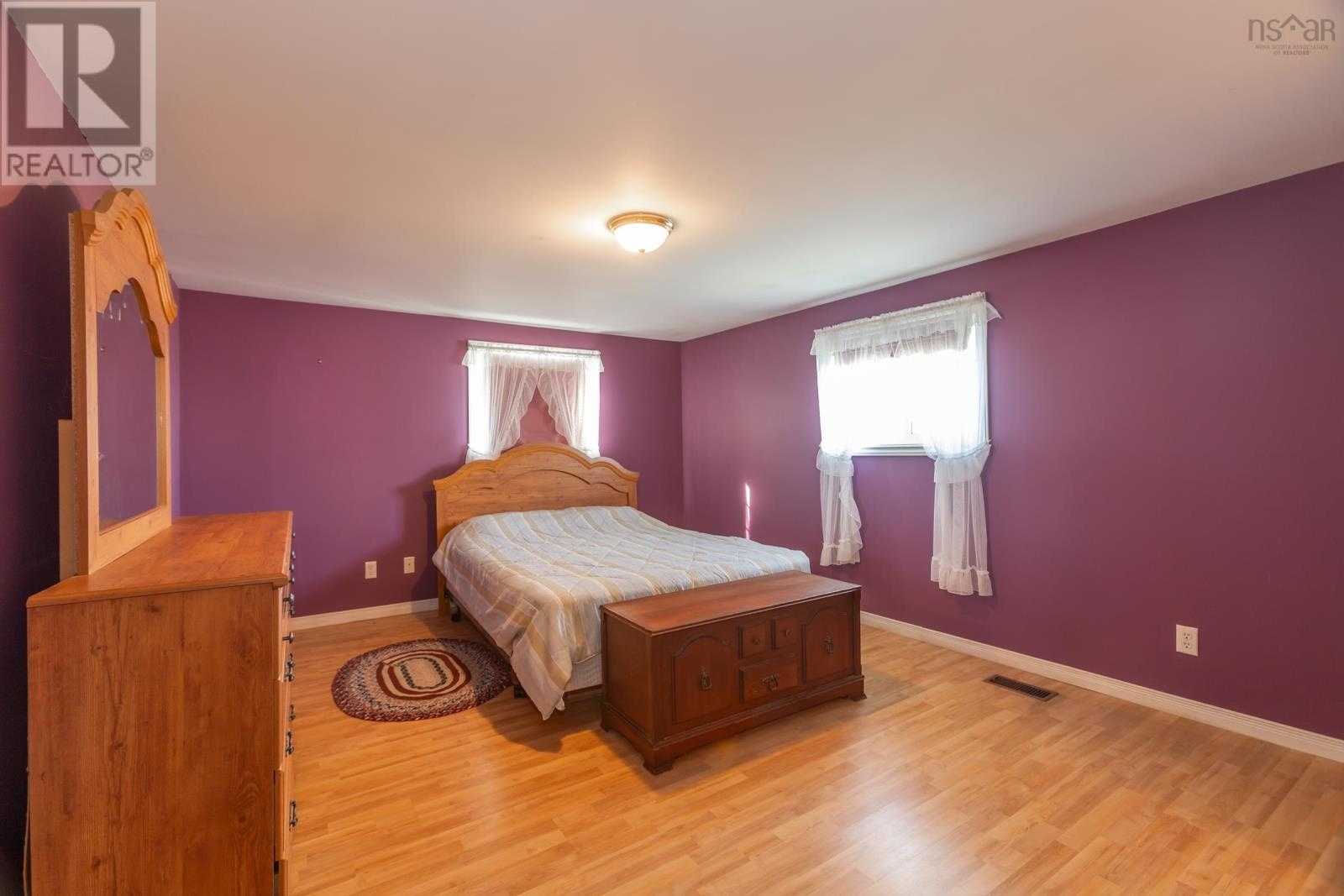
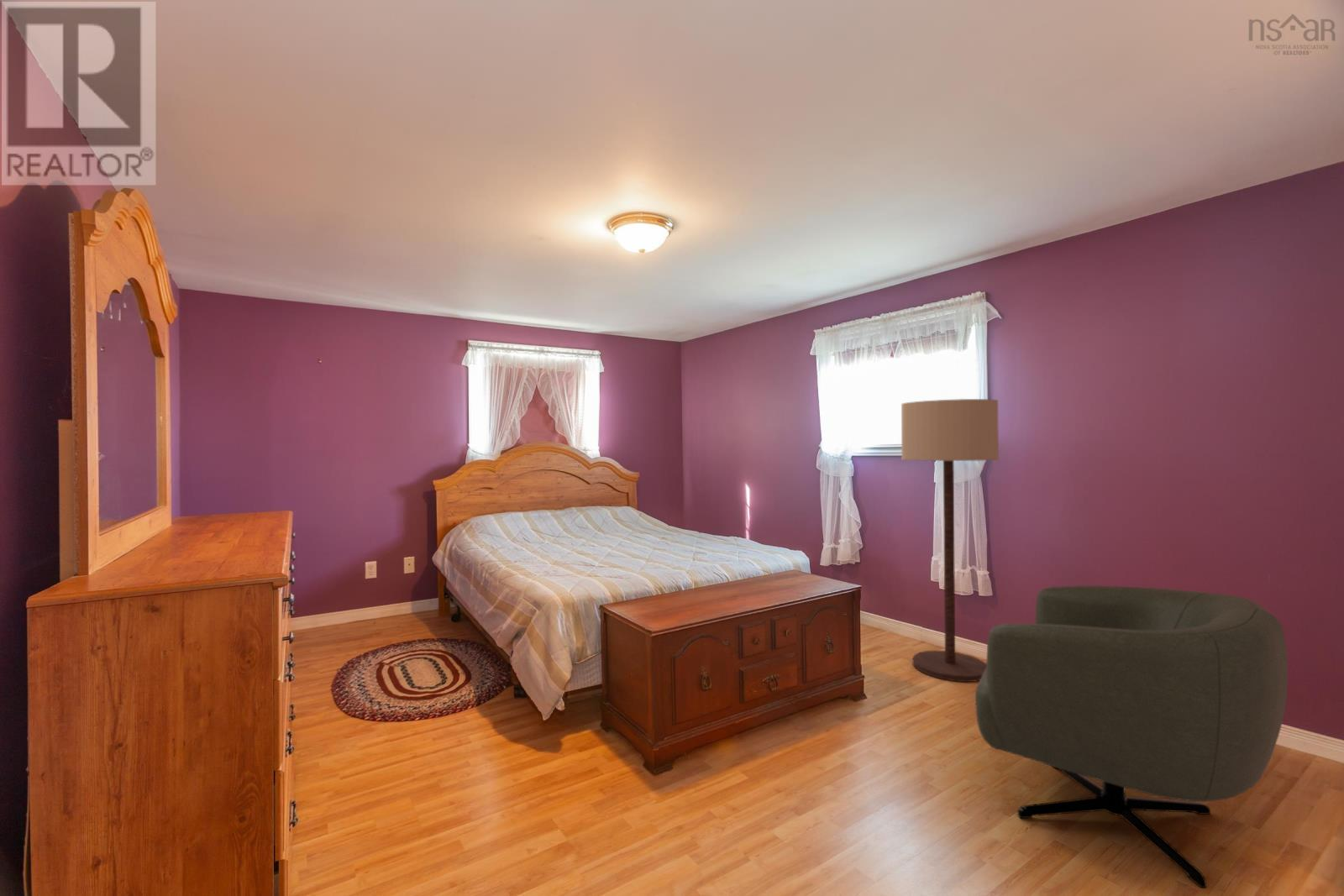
+ armchair [974,585,1289,888]
+ floor lamp [900,398,1000,683]
